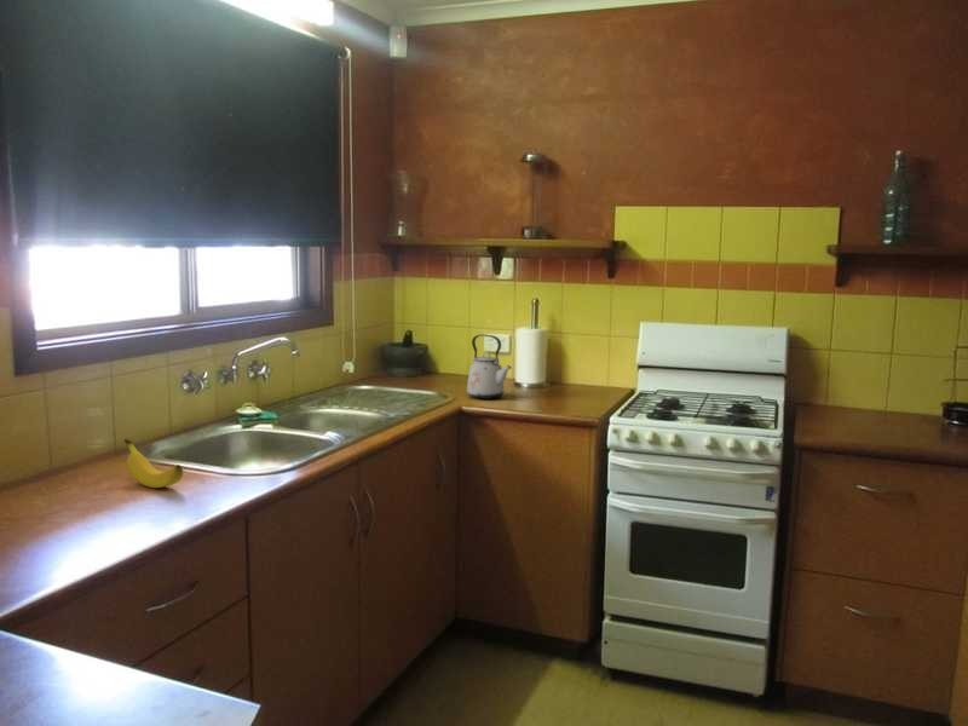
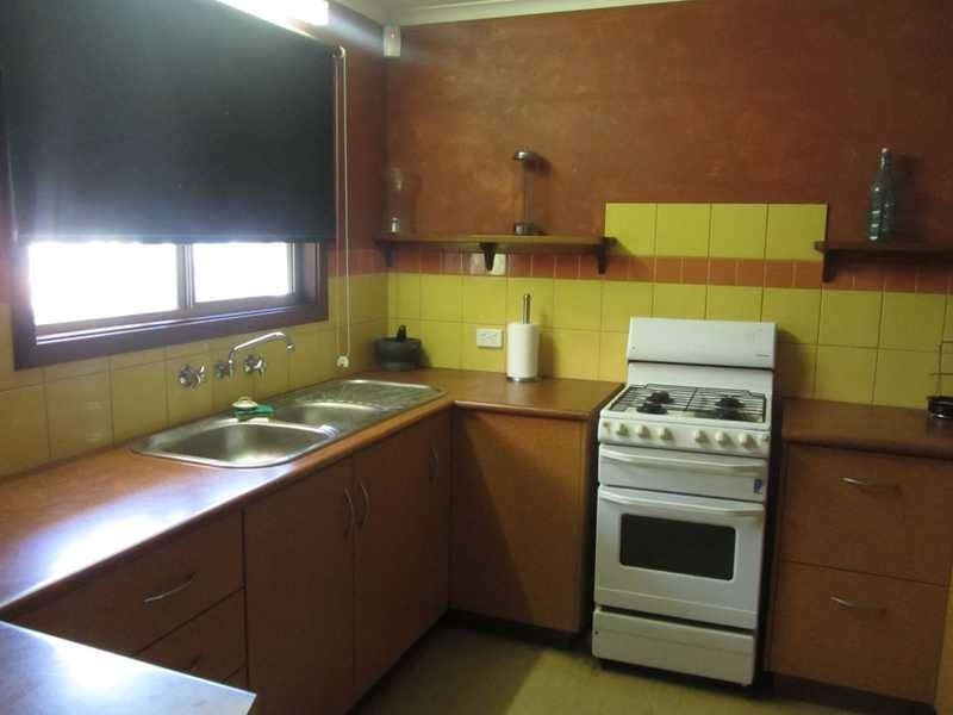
- banana [123,438,184,489]
- kettle [466,334,513,401]
